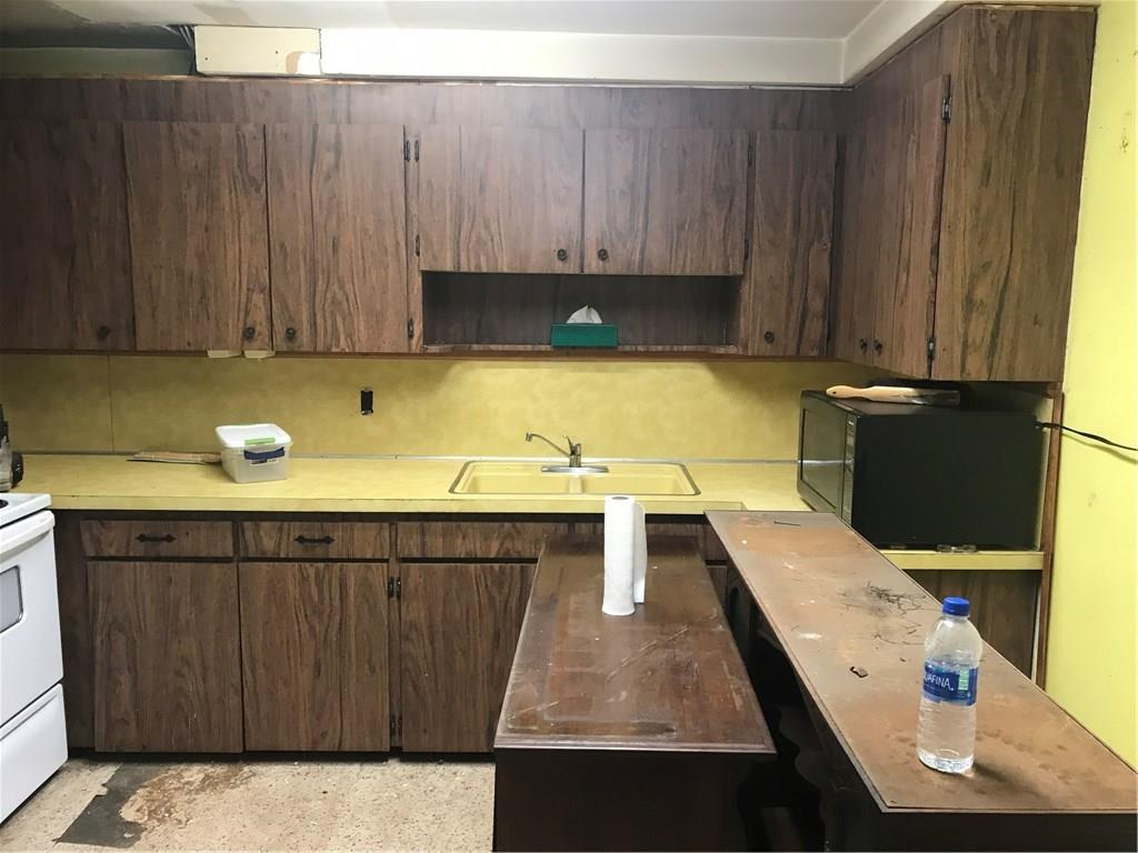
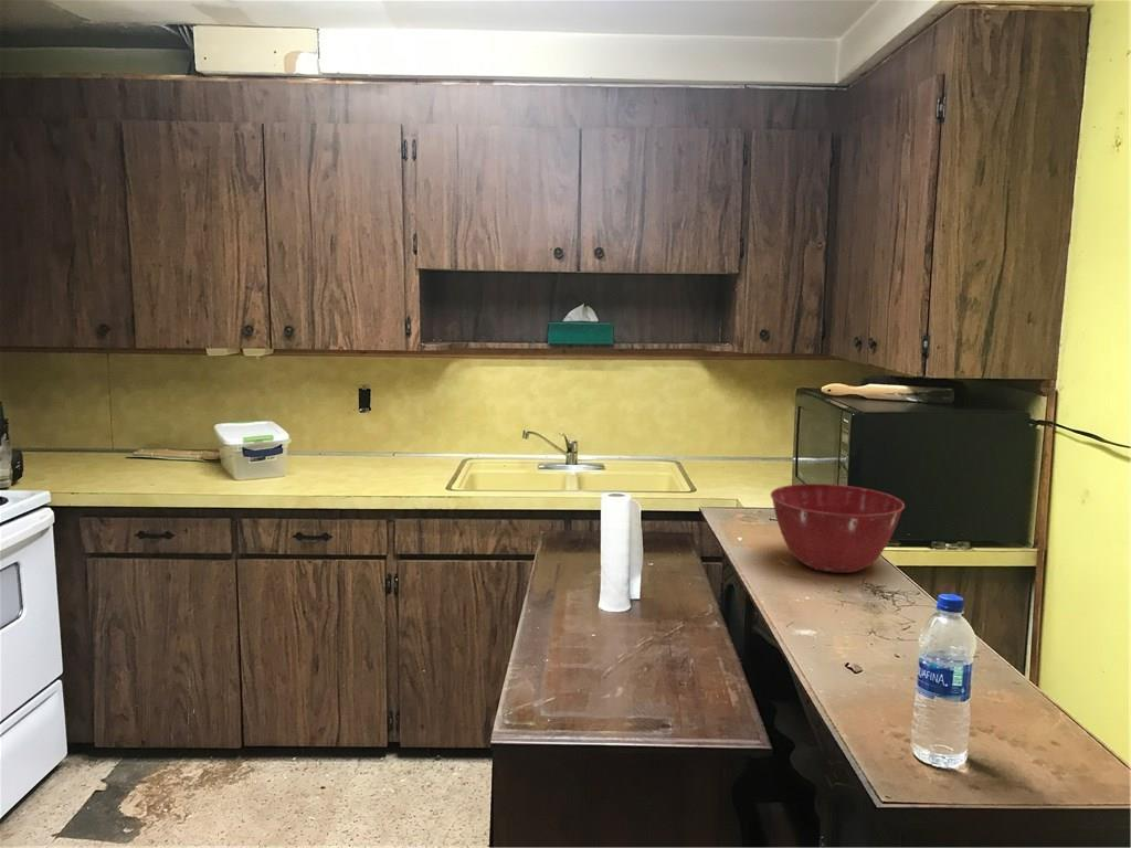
+ mixing bowl [770,483,906,574]
